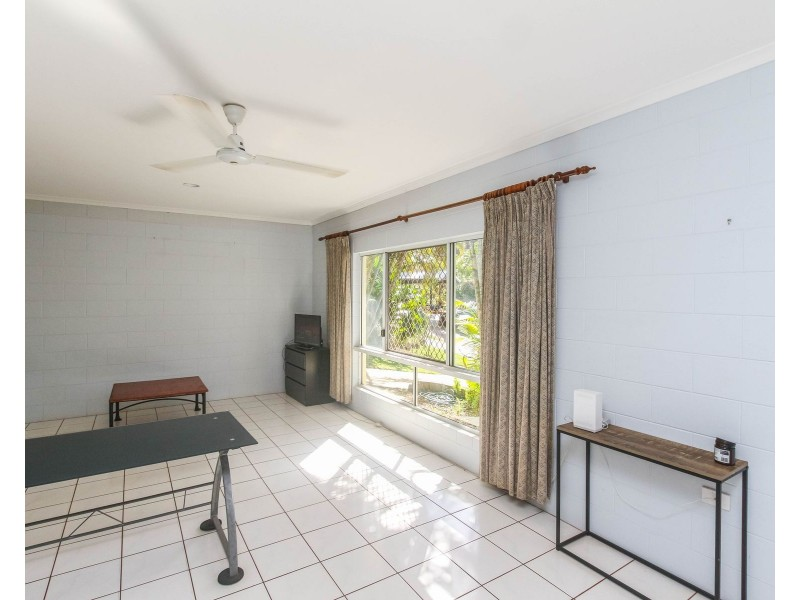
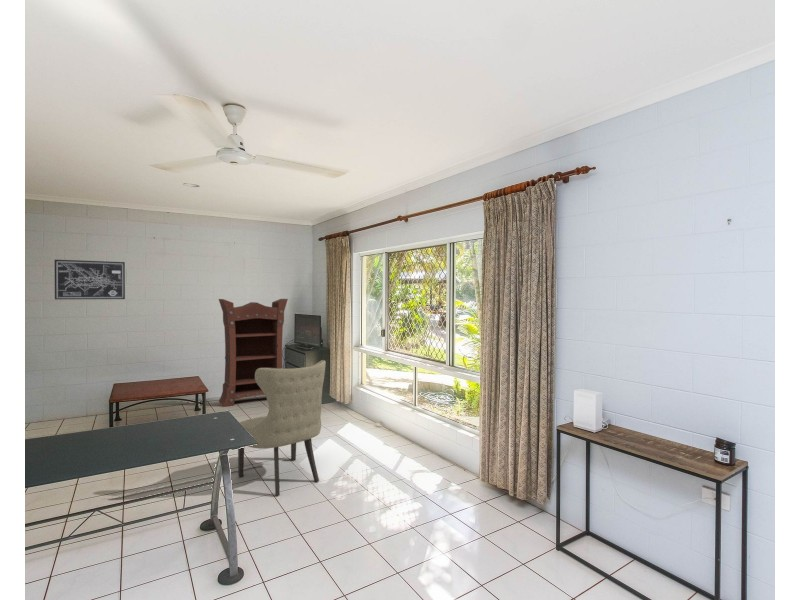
+ bookshelf [218,298,289,408]
+ wall art [54,259,126,300]
+ chair [237,359,327,497]
